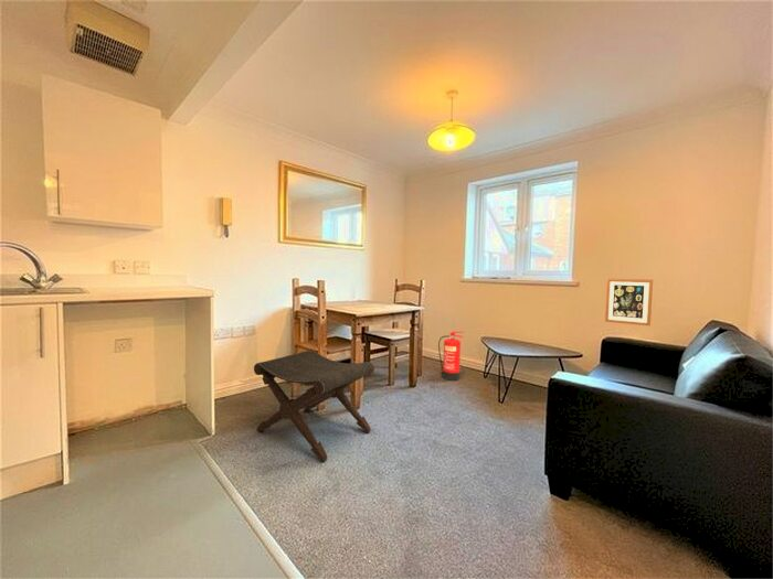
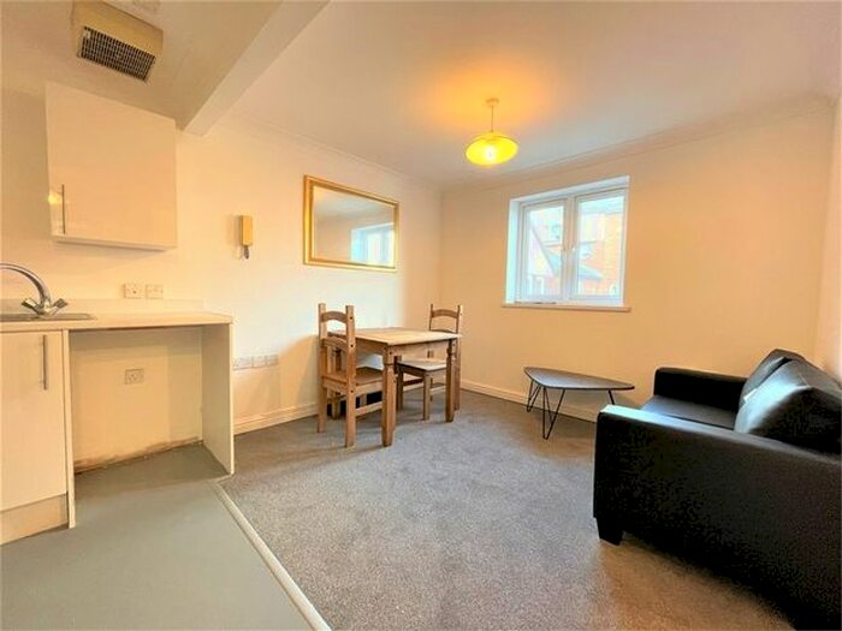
- fire extinguisher [437,331,464,382]
- footstool [253,349,375,462]
- wall art [604,278,654,326]
